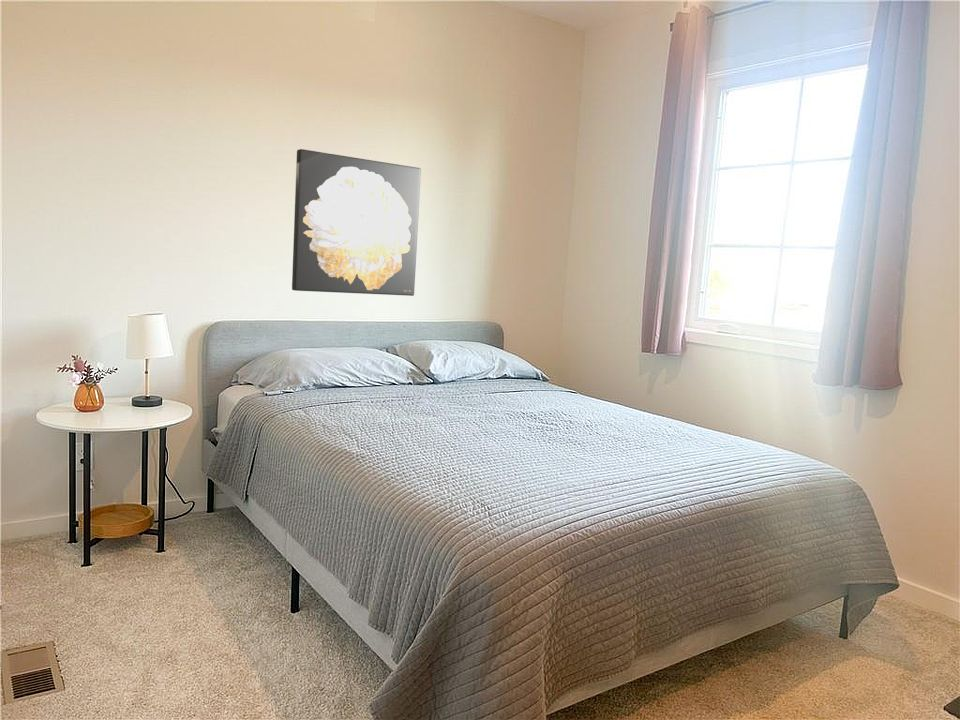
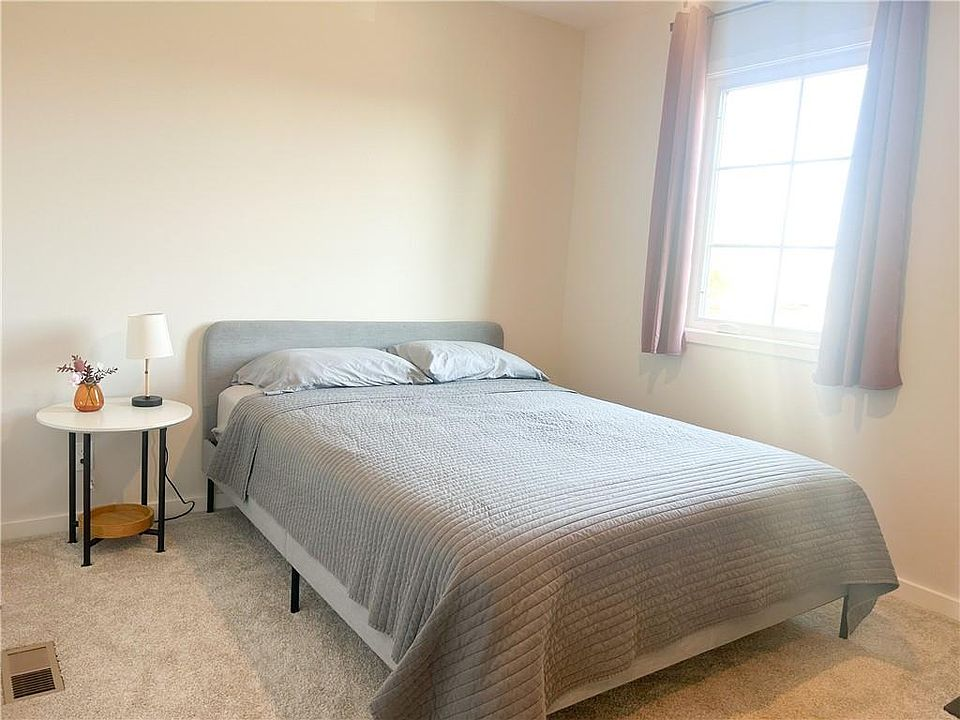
- wall art [291,148,422,297]
